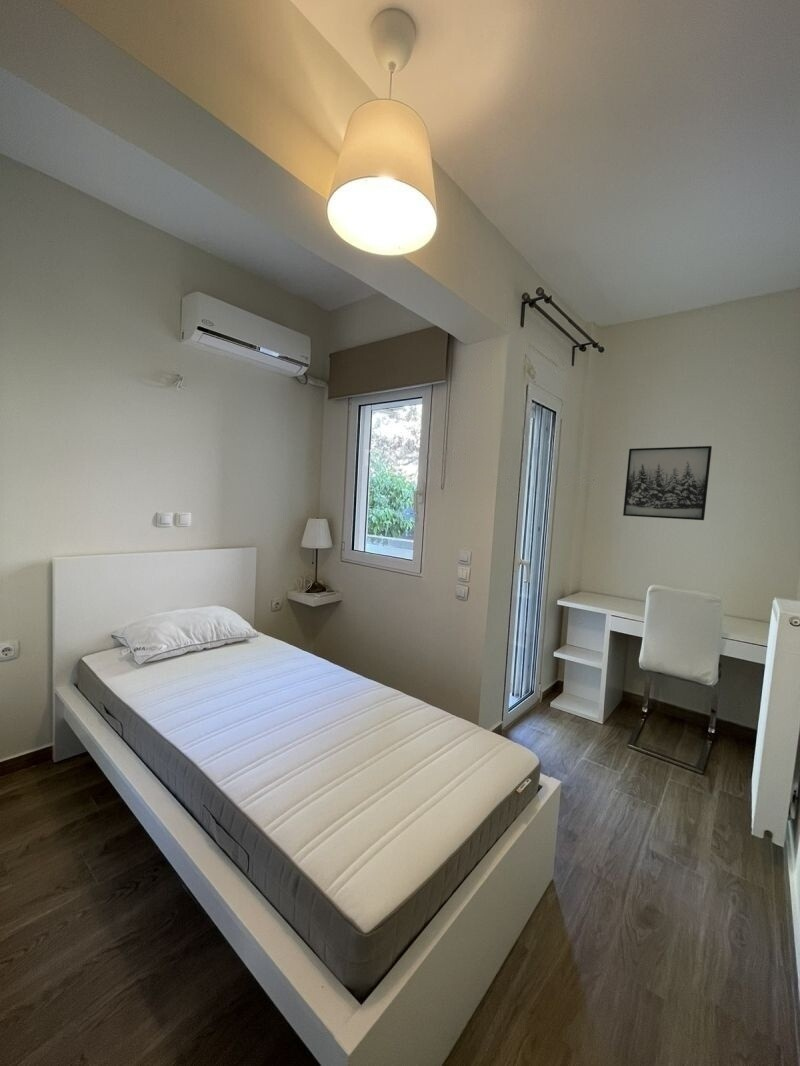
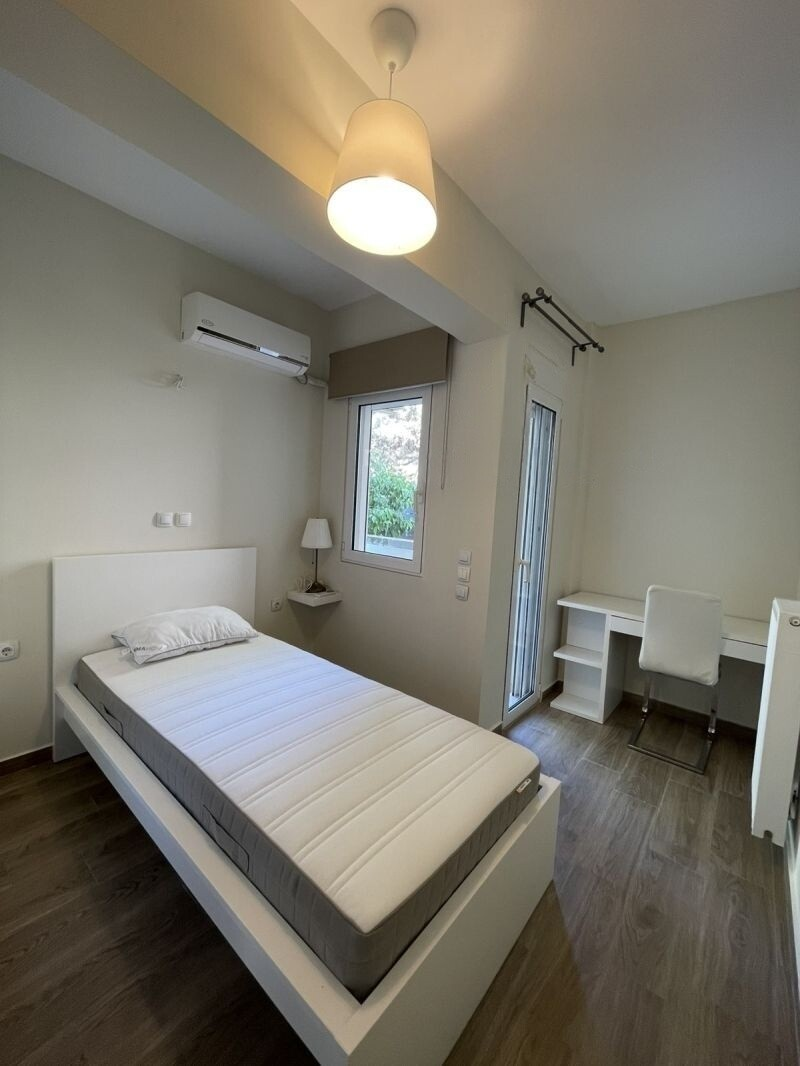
- wall art [622,445,713,521]
